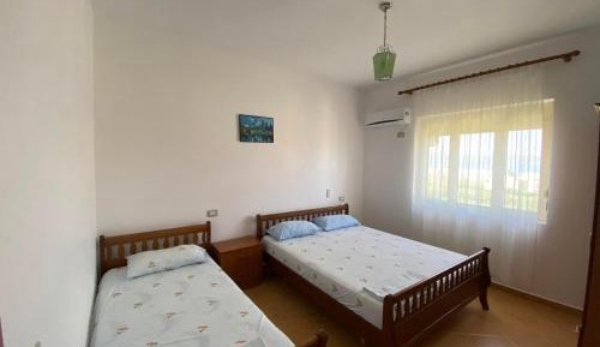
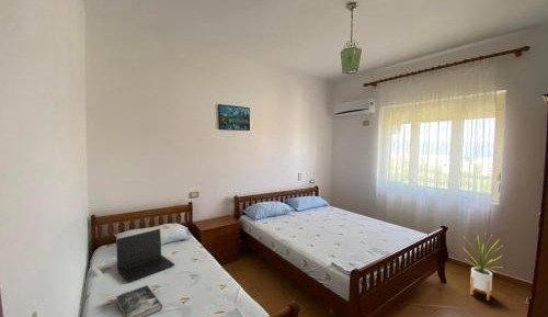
+ book [115,284,163,317]
+ house plant [461,229,503,302]
+ laptop [115,228,175,283]
